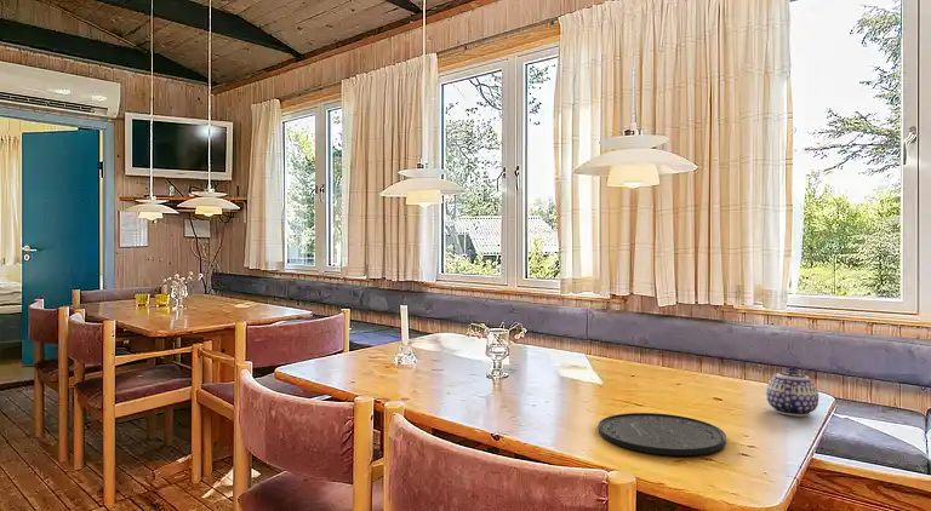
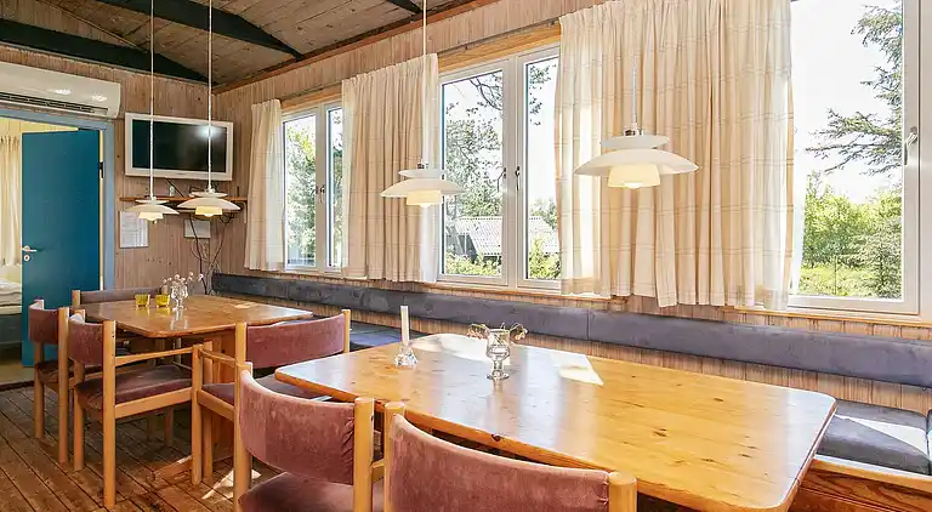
- teapot [765,366,819,417]
- plate [598,412,727,457]
